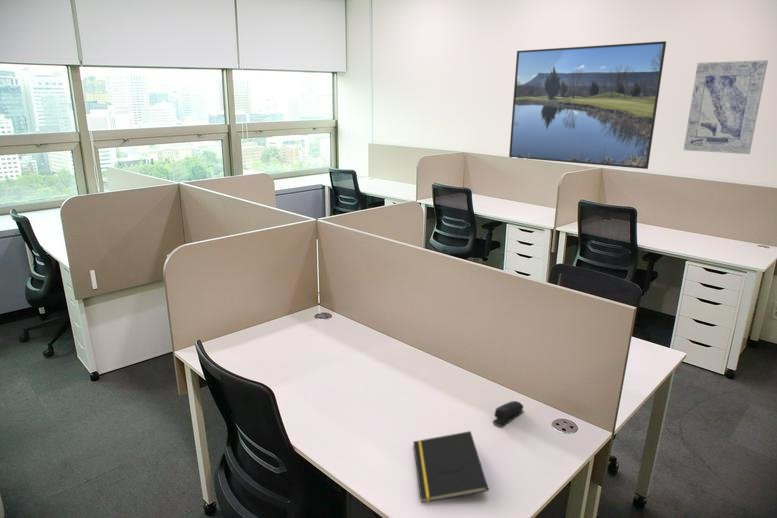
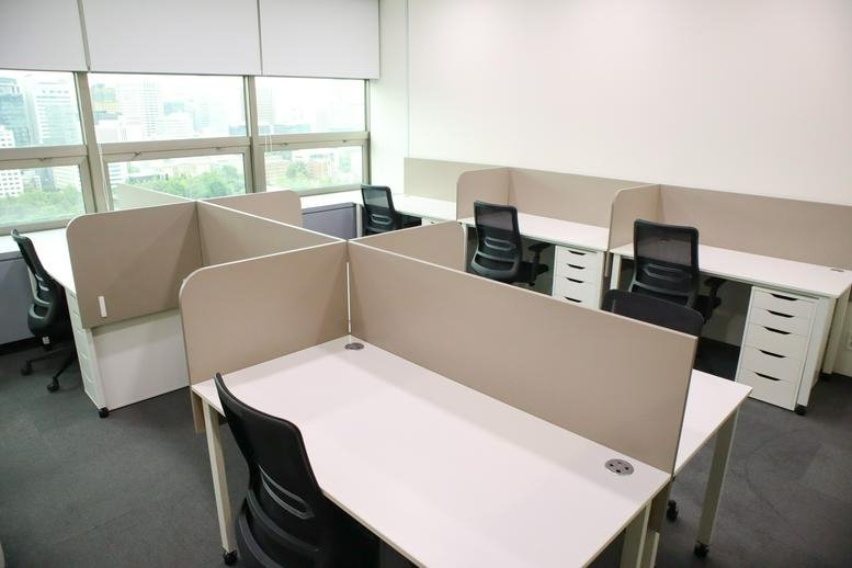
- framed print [508,40,667,170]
- wall art [683,59,769,155]
- notepad [412,430,490,504]
- stapler [492,400,525,427]
